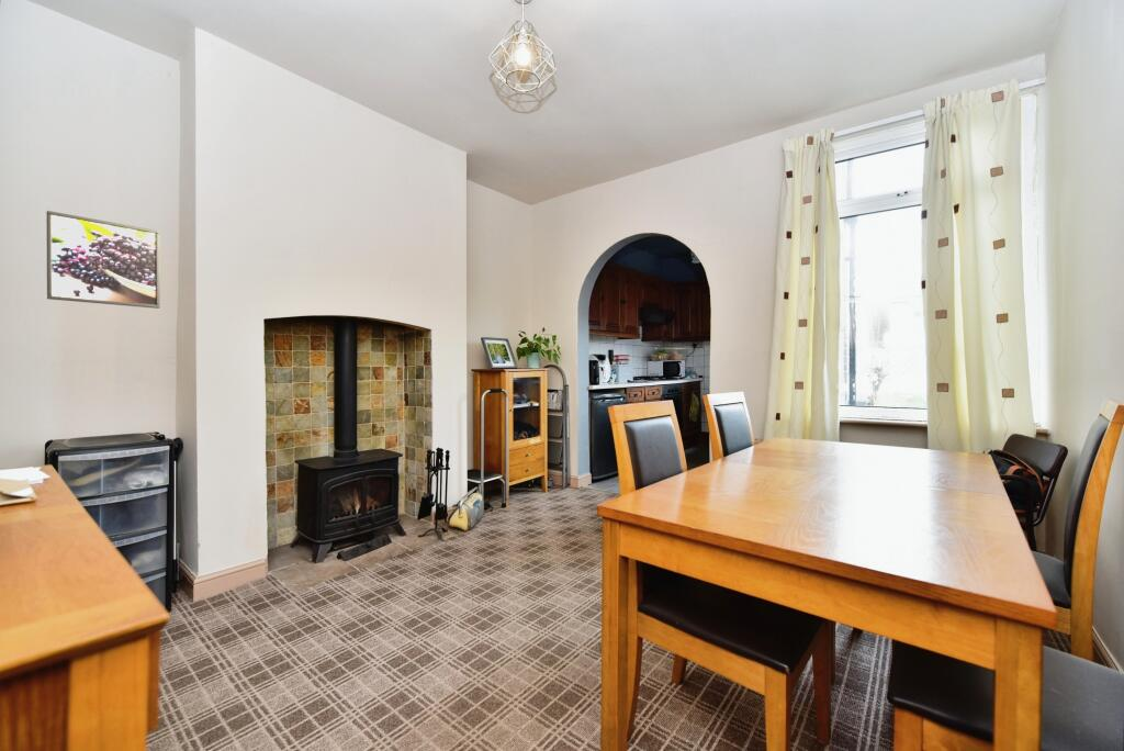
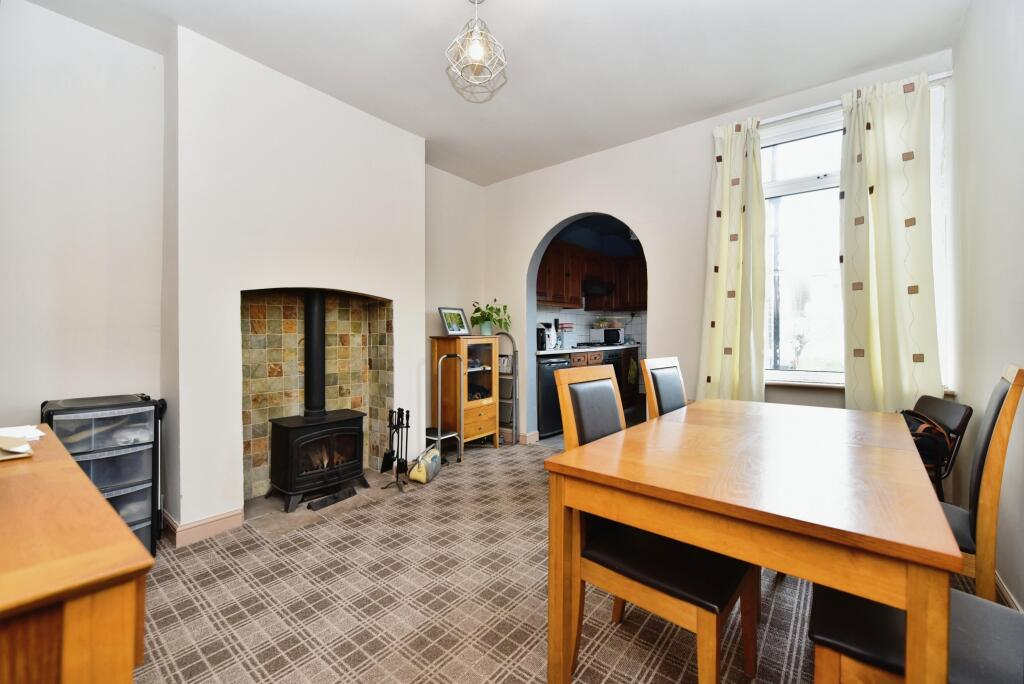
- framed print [45,210,161,310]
